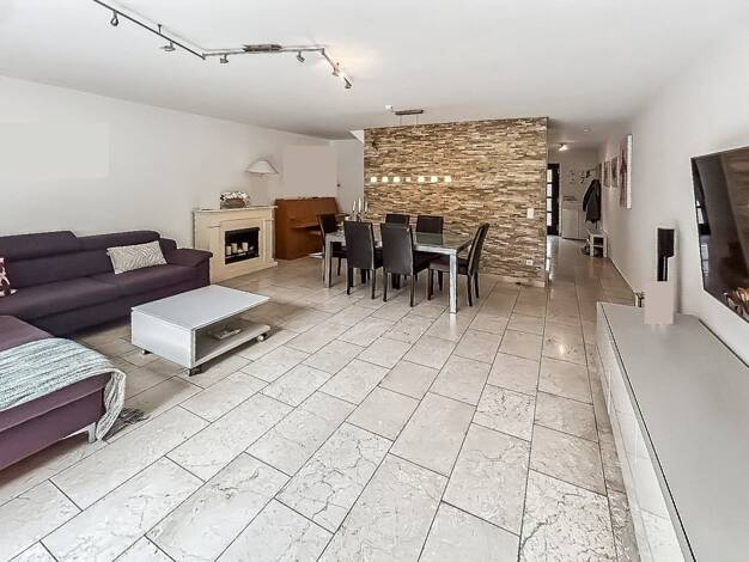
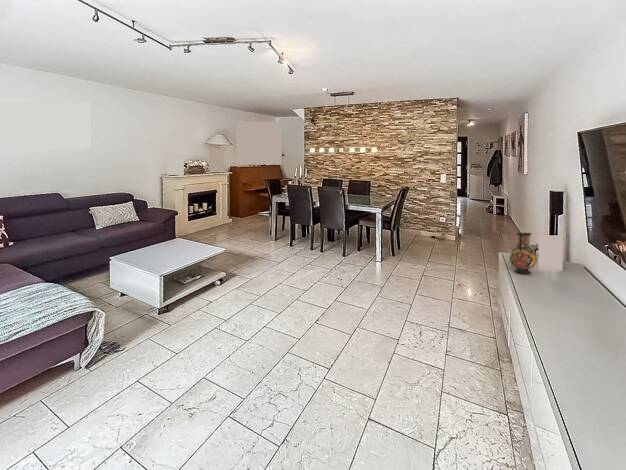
+ vase [508,232,538,274]
